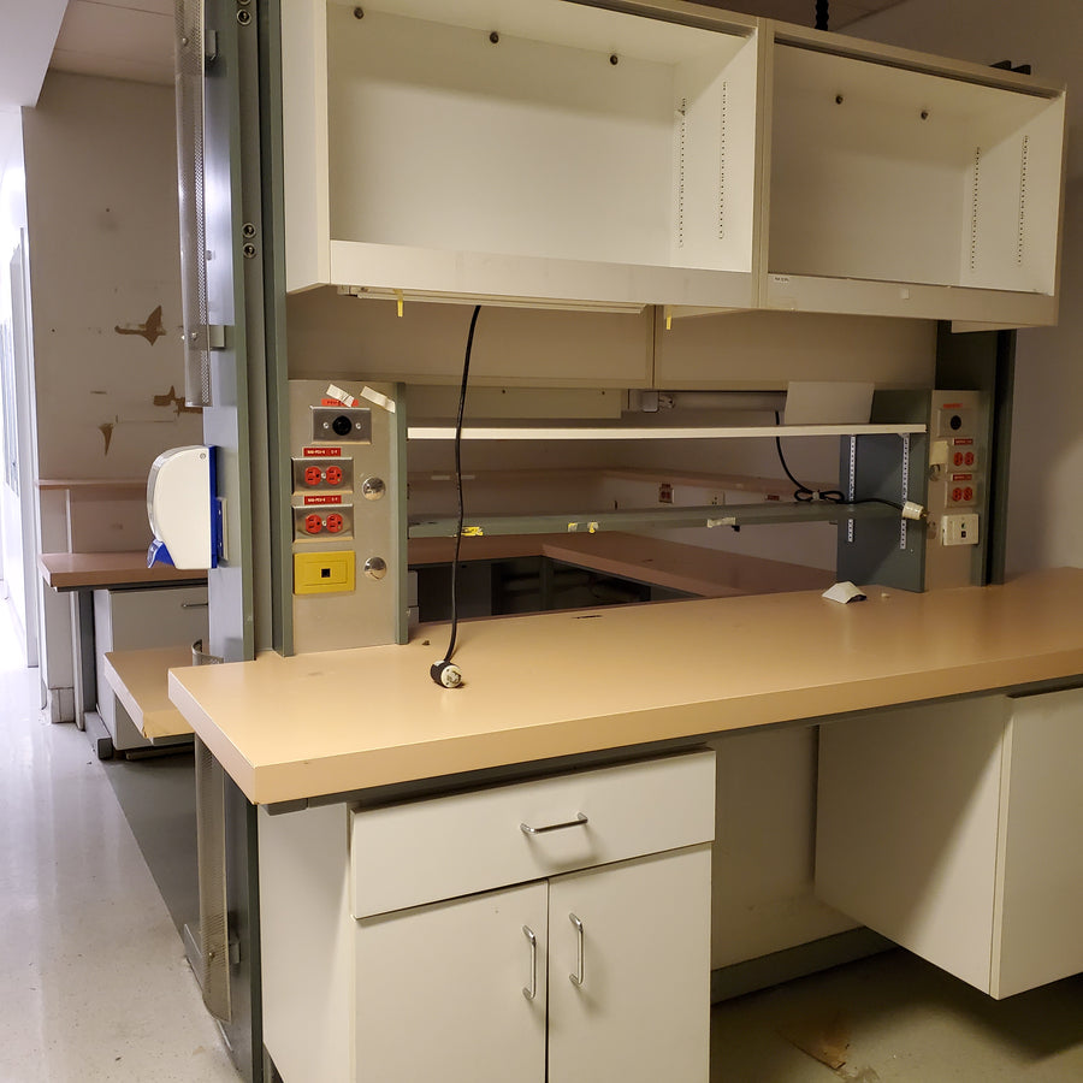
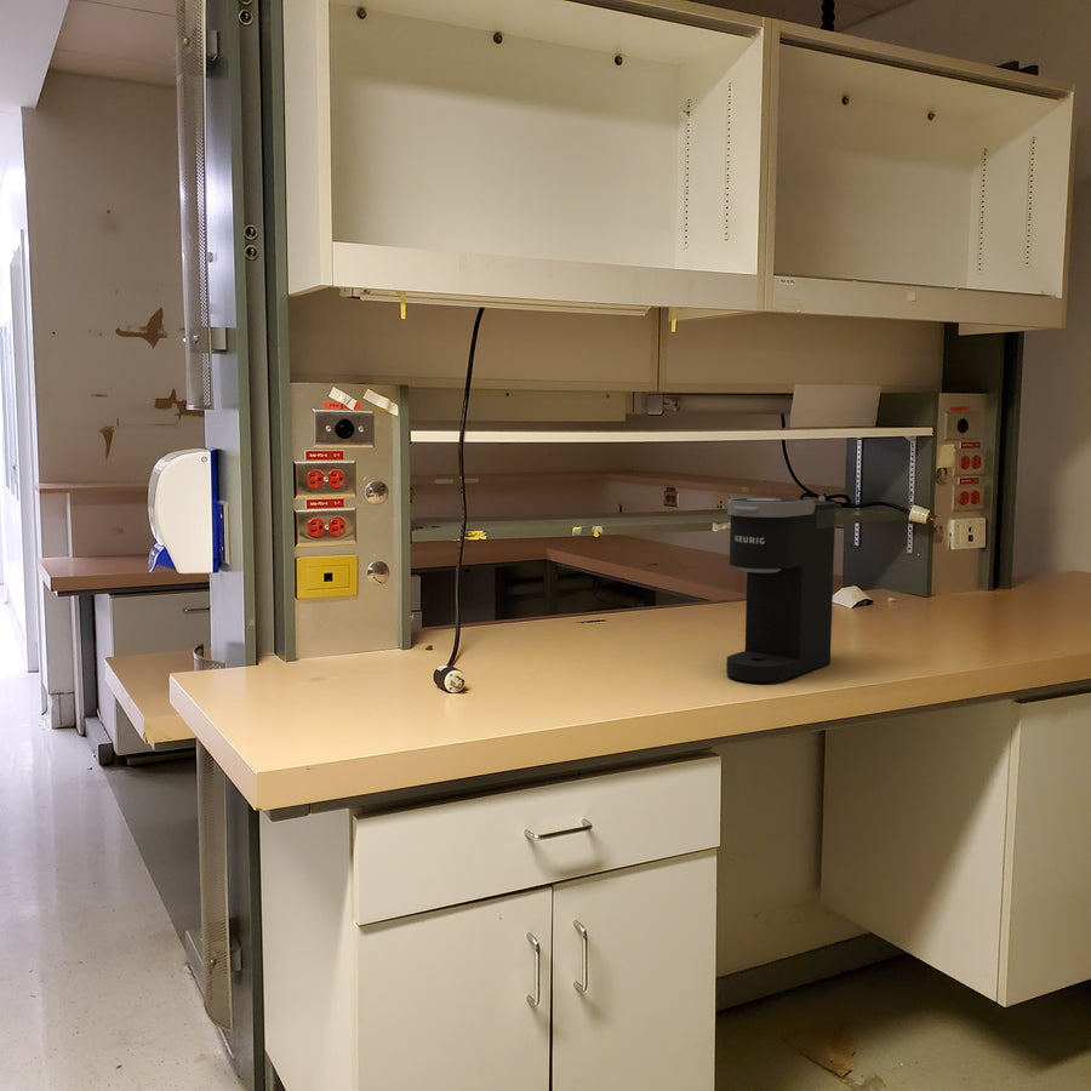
+ coffee maker [725,496,838,684]
